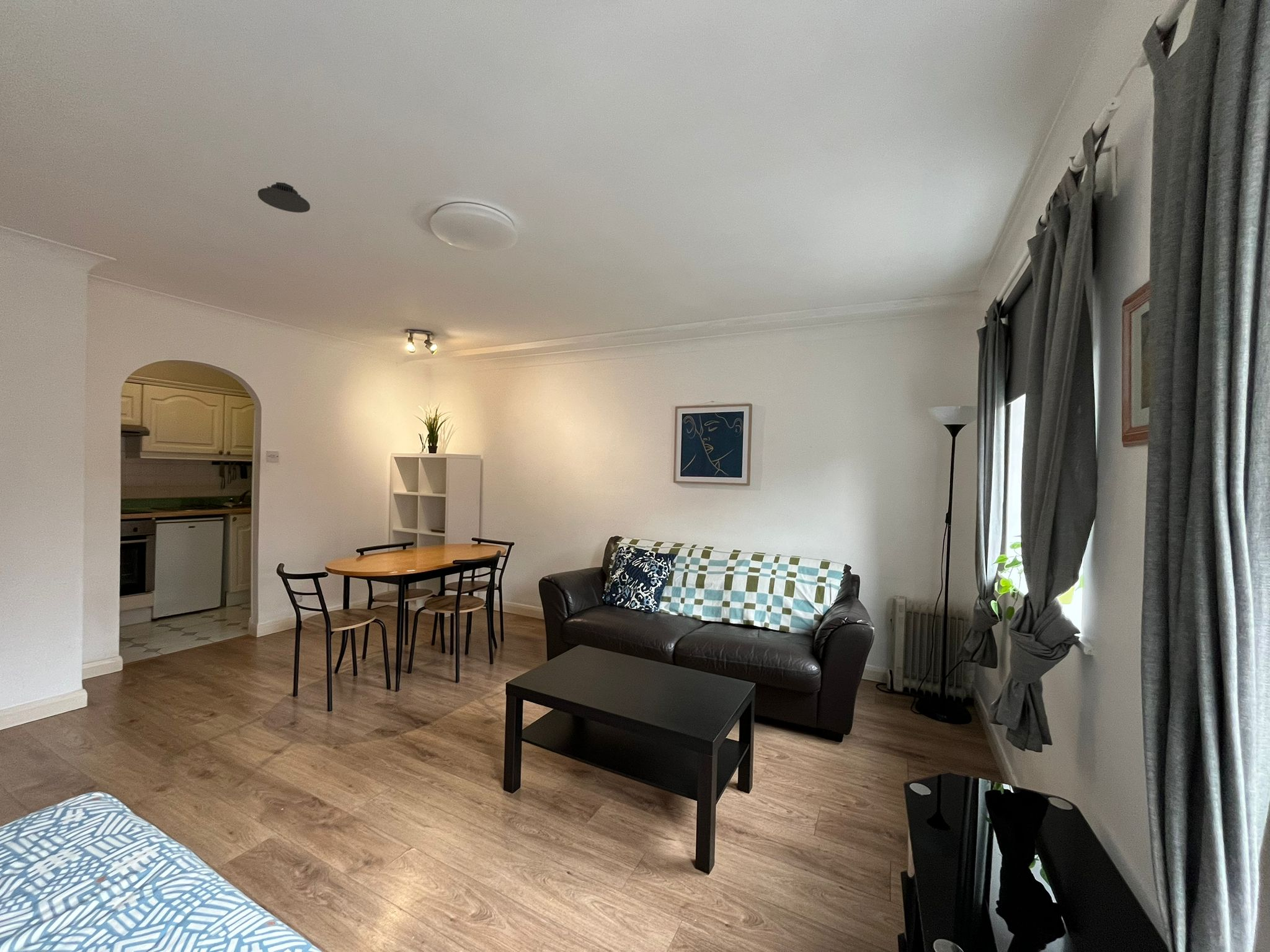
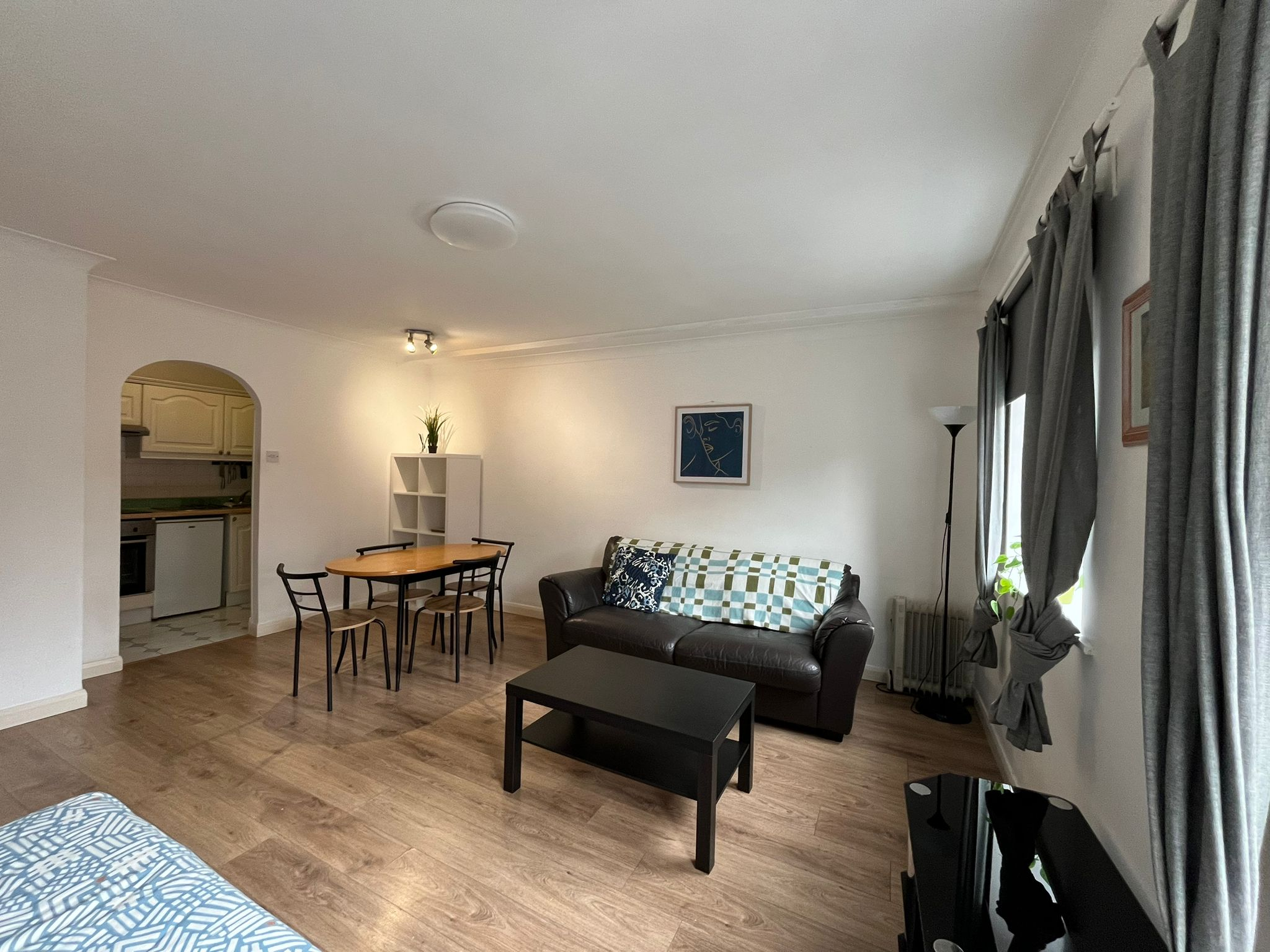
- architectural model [257,182,311,213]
